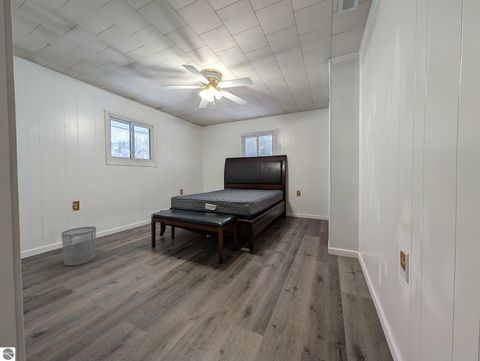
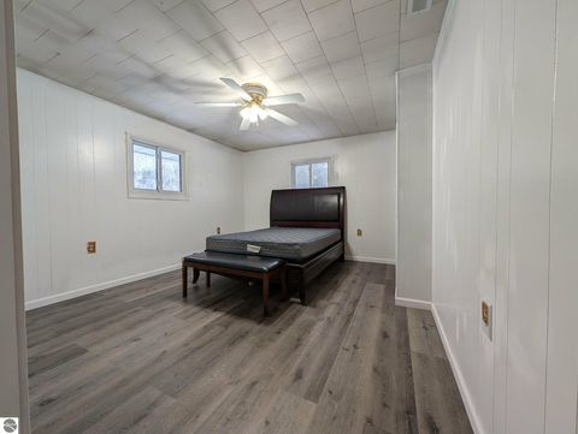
- waste bin [61,226,97,266]
